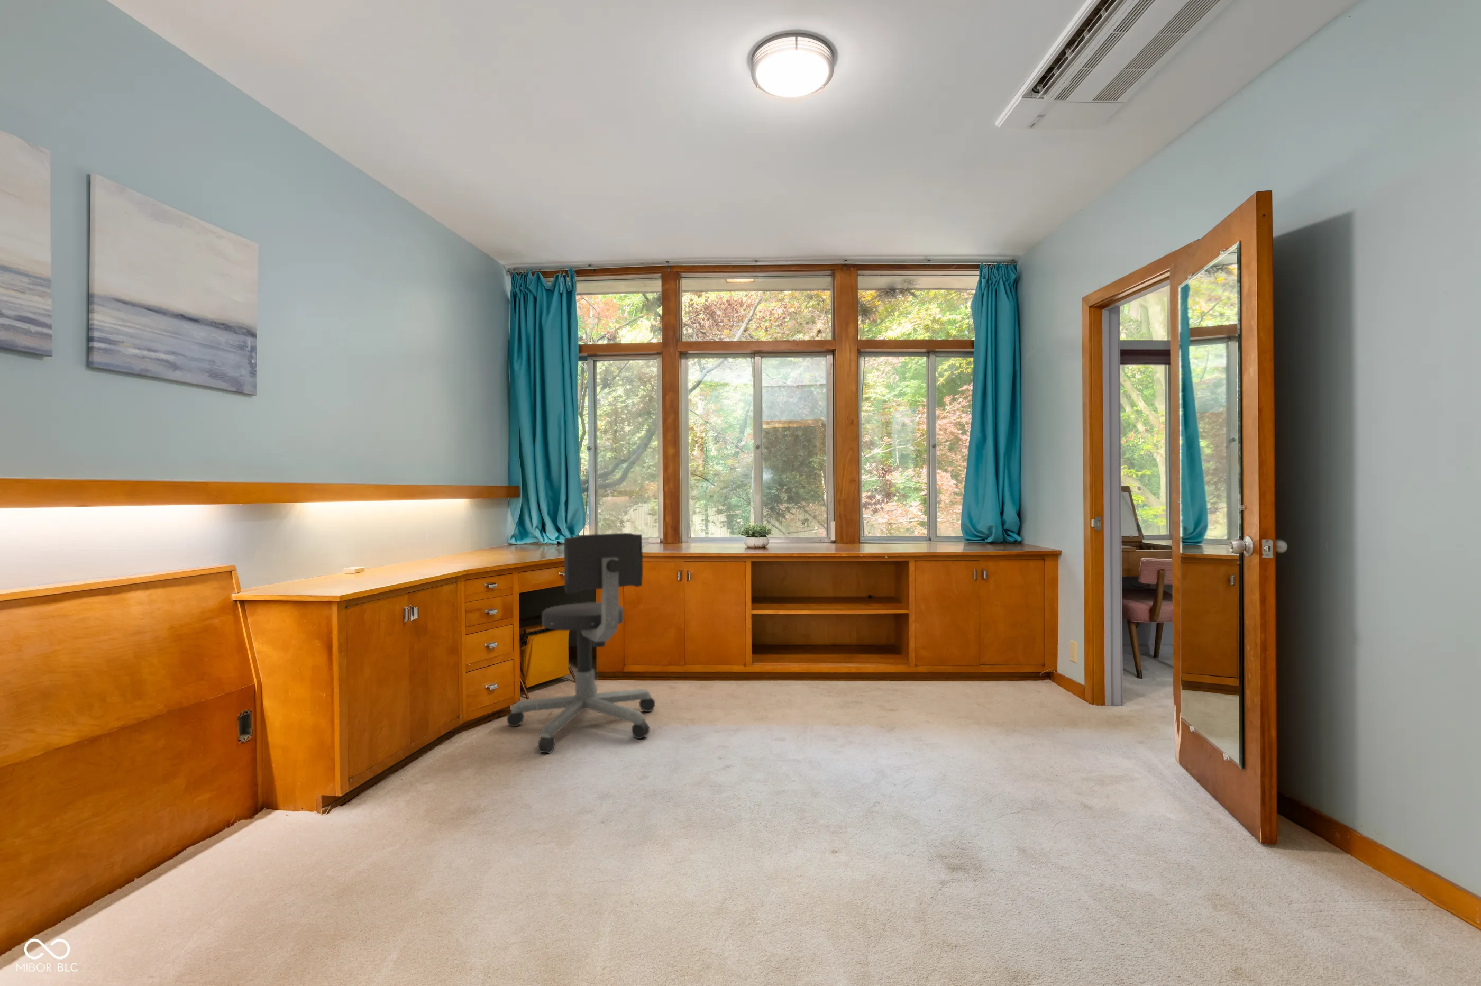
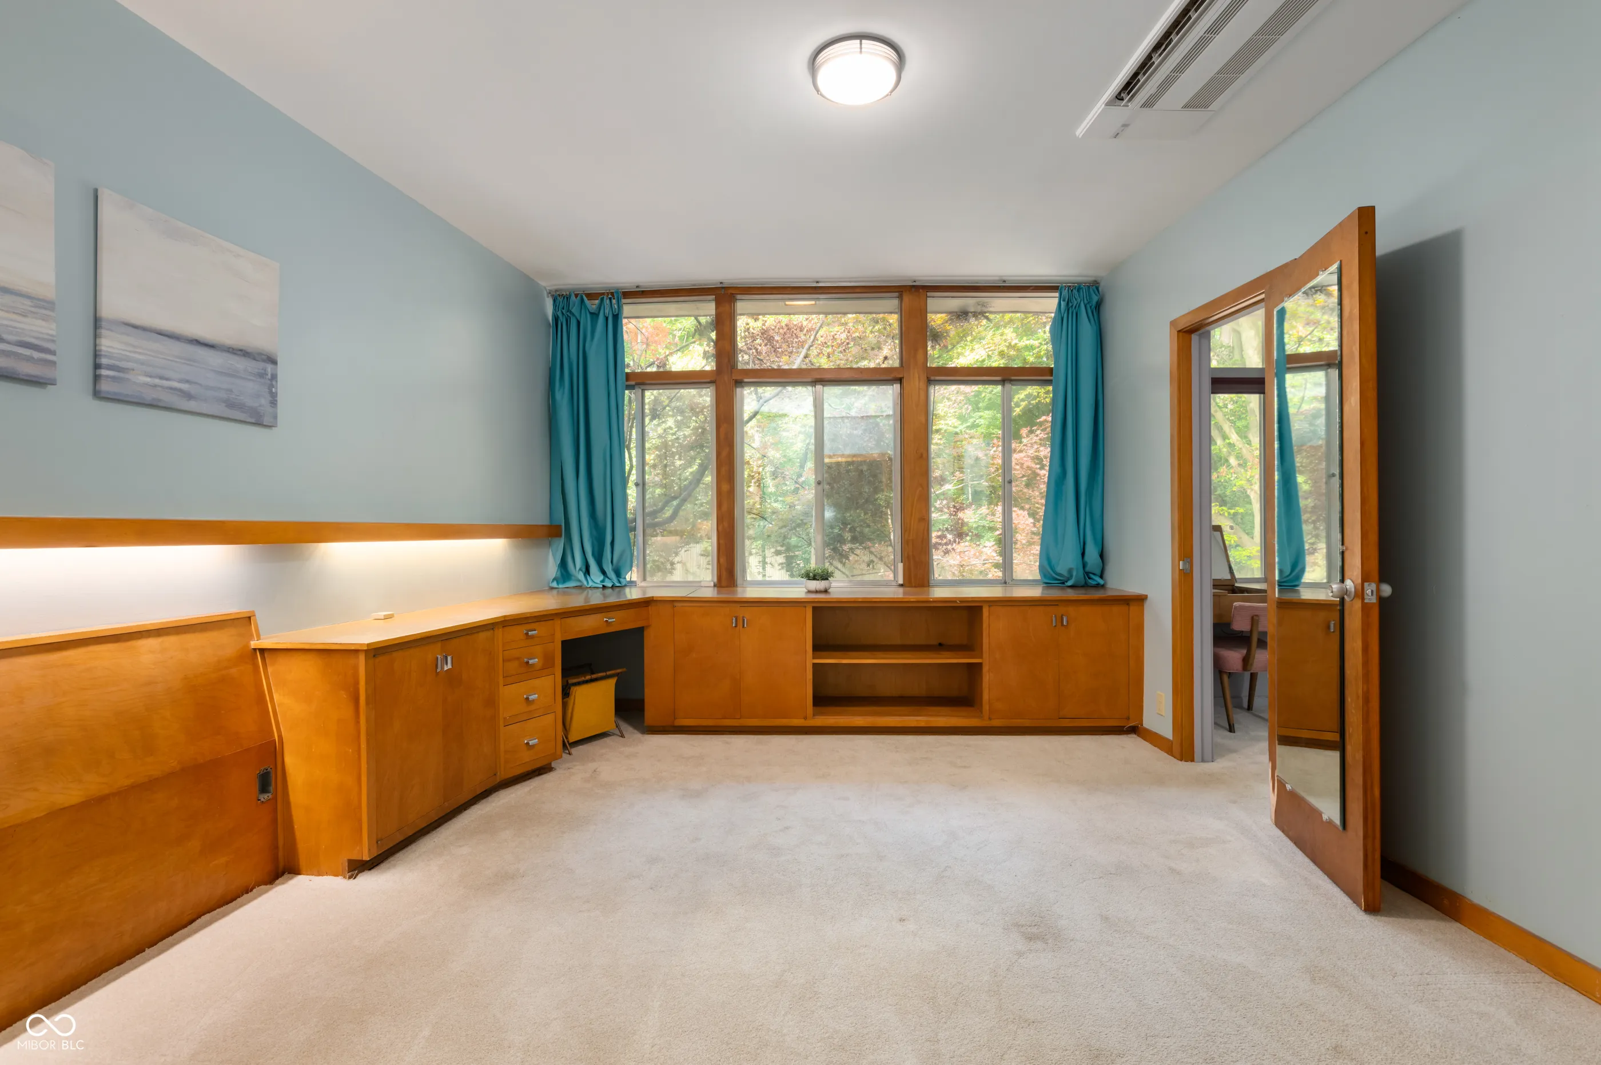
- office chair [506,533,656,754]
